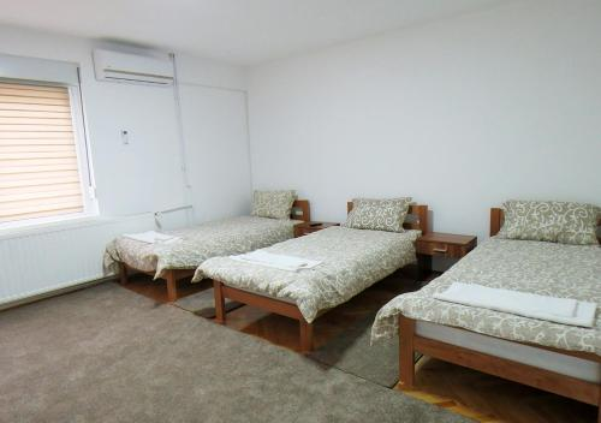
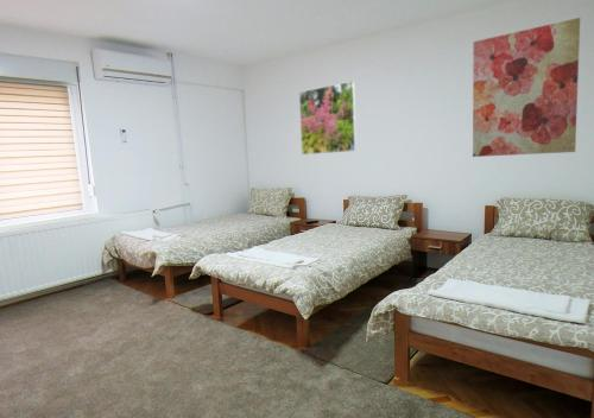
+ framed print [298,80,358,156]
+ wall art [472,17,581,158]
